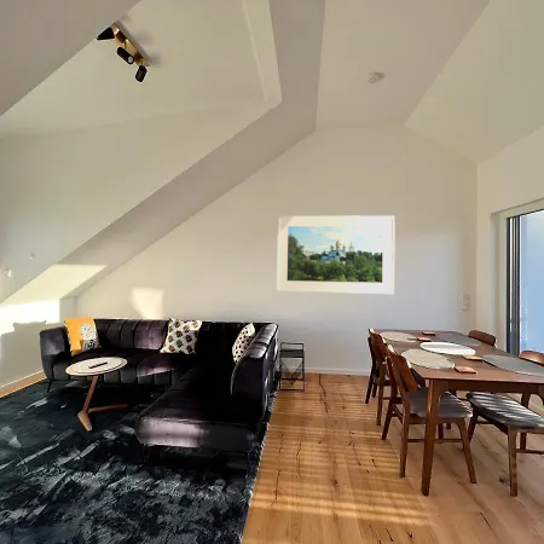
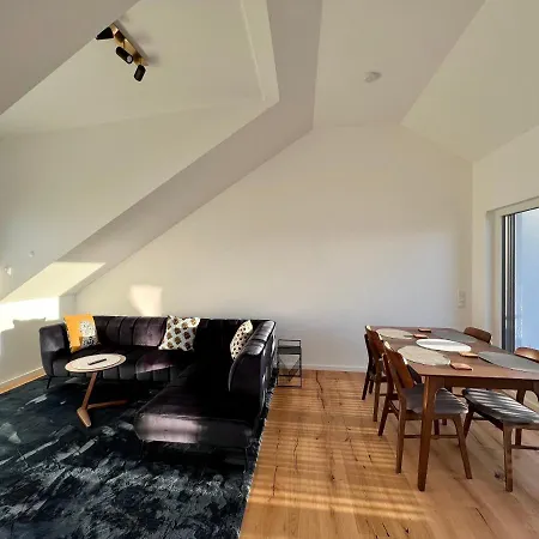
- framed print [276,214,397,295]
